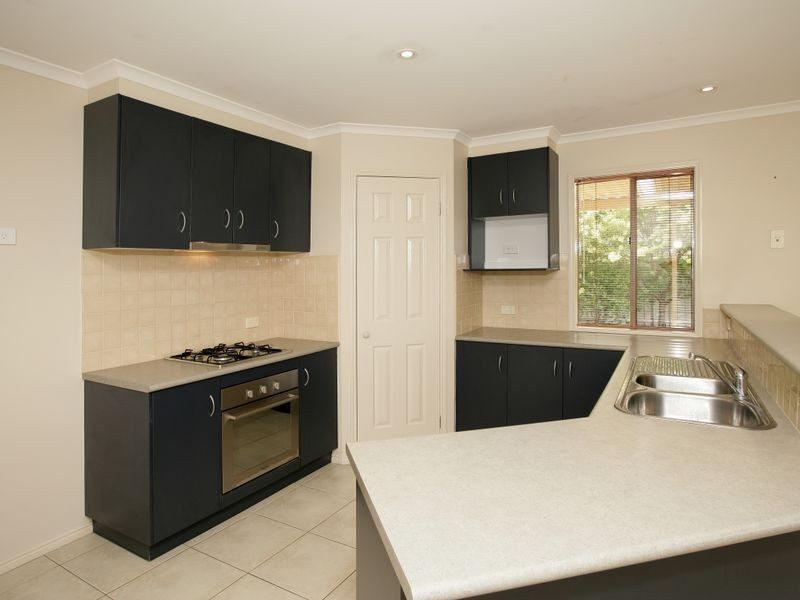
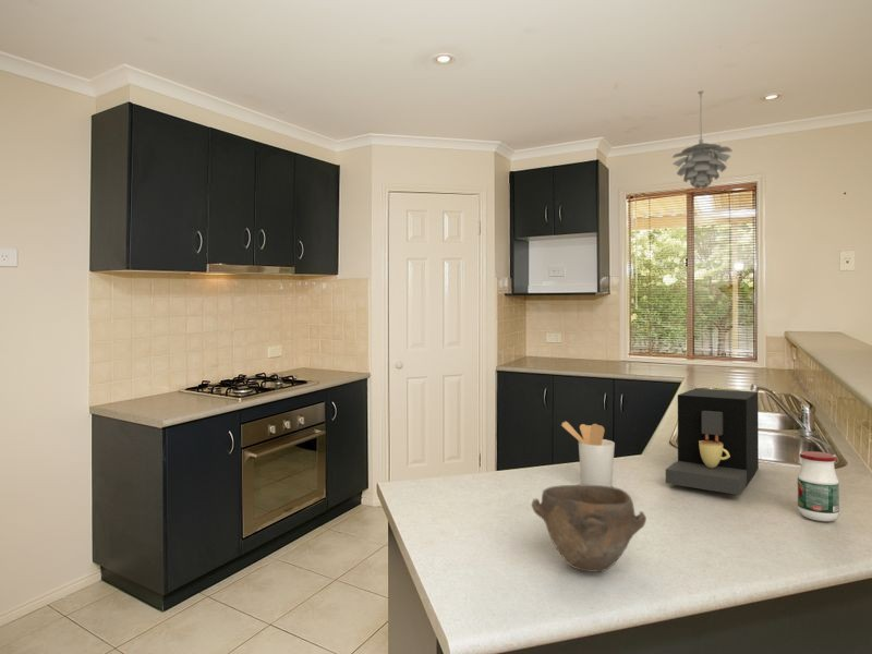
+ jar [797,450,840,522]
+ bowl [531,484,647,573]
+ coffee maker [665,387,760,496]
+ pendant light [671,89,734,190]
+ utensil holder [560,421,616,487]
